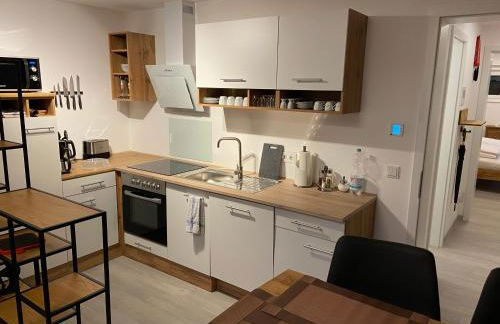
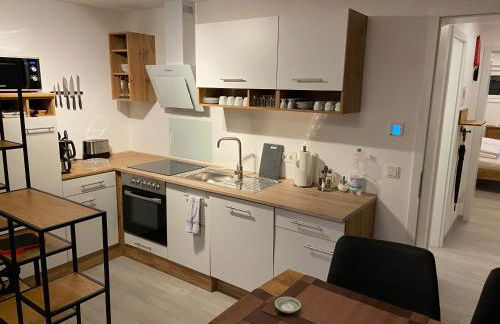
+ saucer [274,296,302,314]
